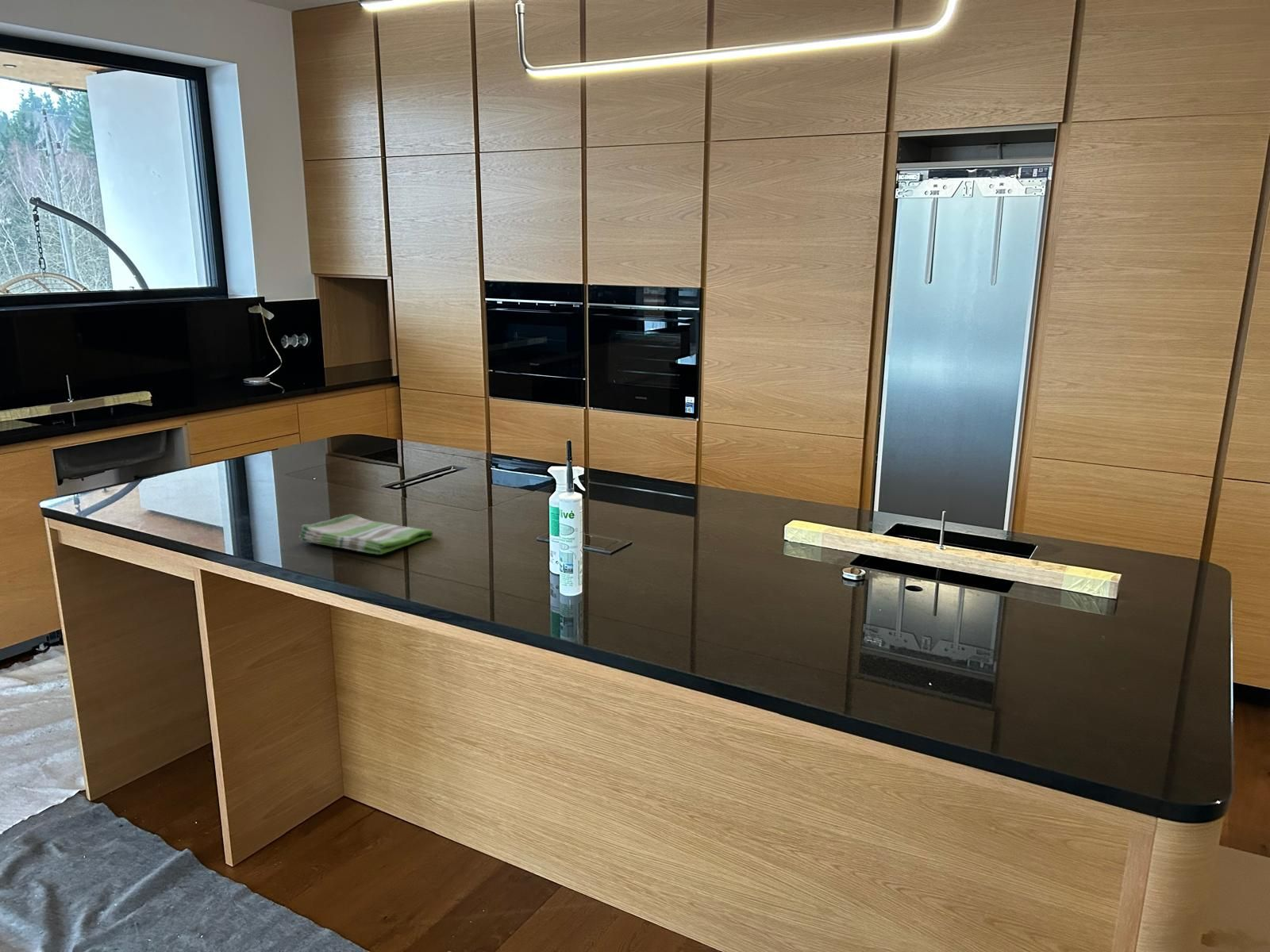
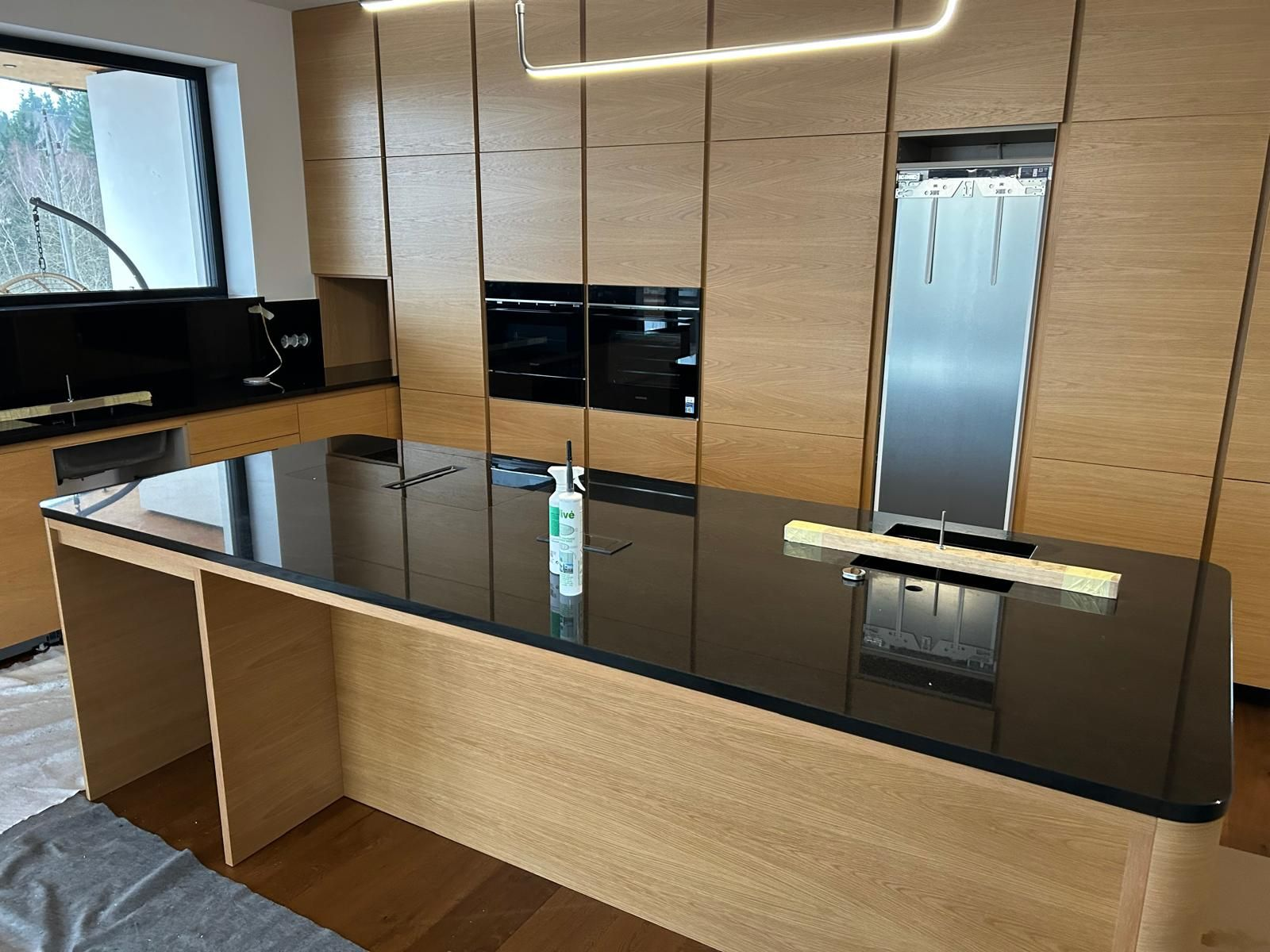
- dish towel [298,513,434,555]
